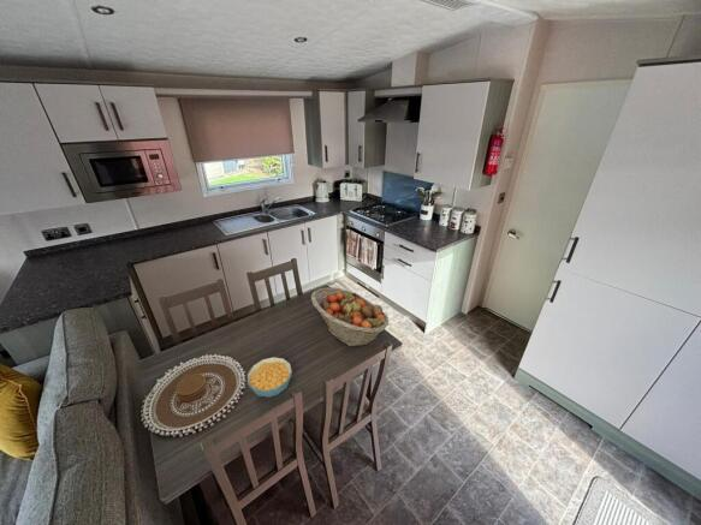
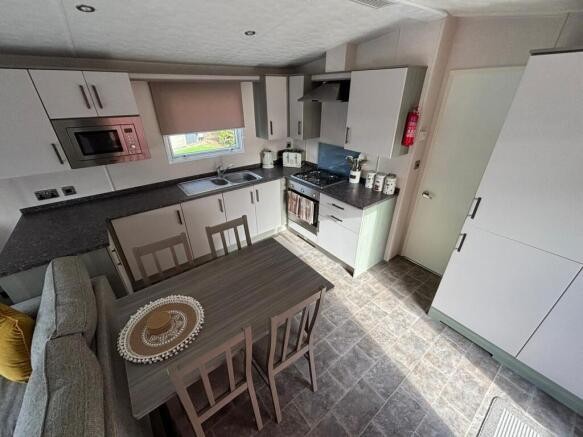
- fruit basket [310,286,390,347]
- cereal bowl [246,356,293,399]
